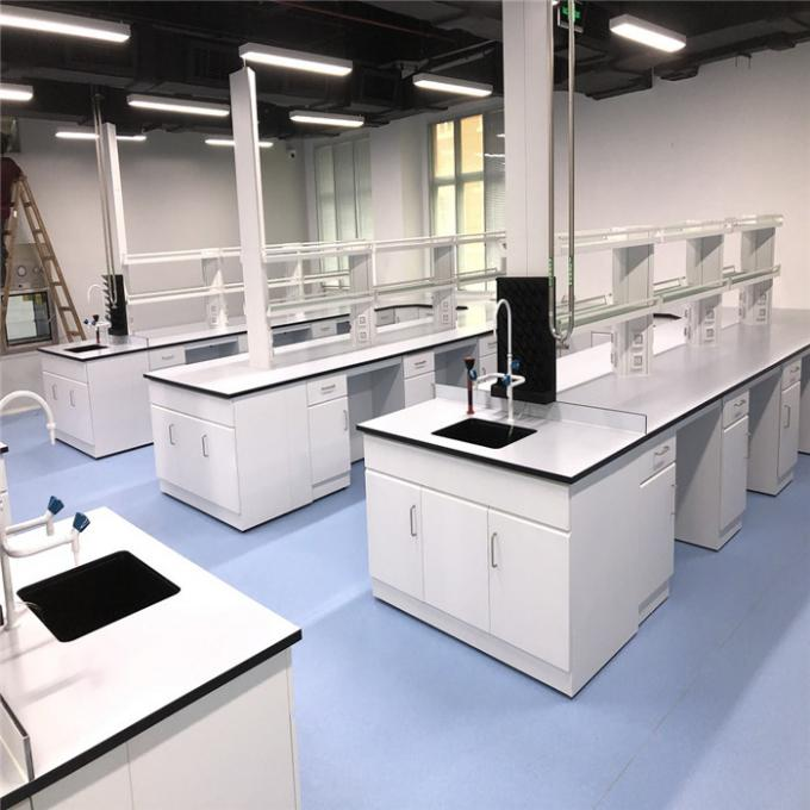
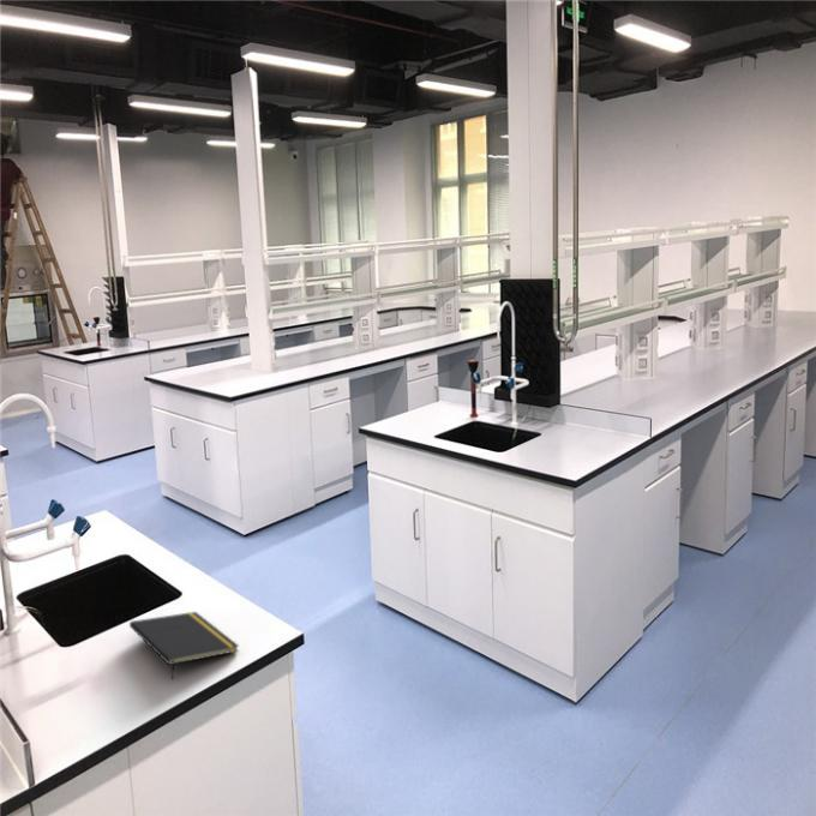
+ notepad [128,611,240,680]
